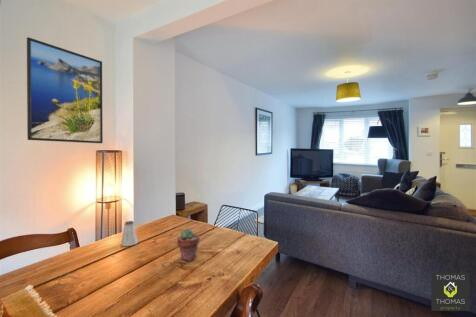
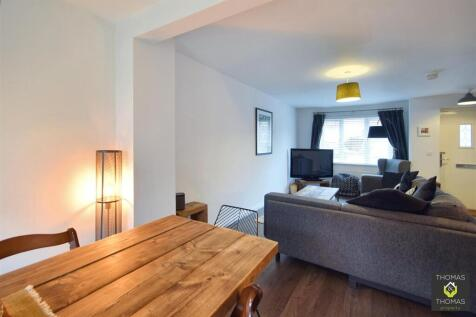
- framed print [26,36,104,144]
- saltshaker [120,220,139,247]
- potted succulent [176,228,201,262]
